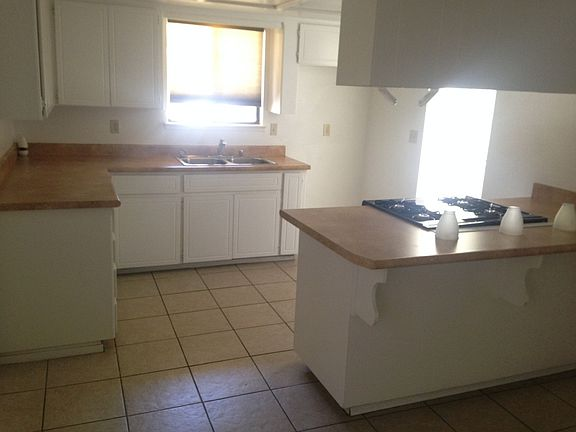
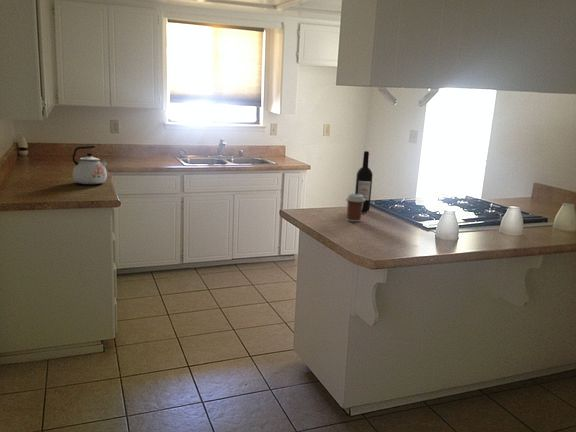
+ coffee cup [345,193,365,223]
+ kettle [71,145,108,185]
+ wine bottle [354,150,374,212]
